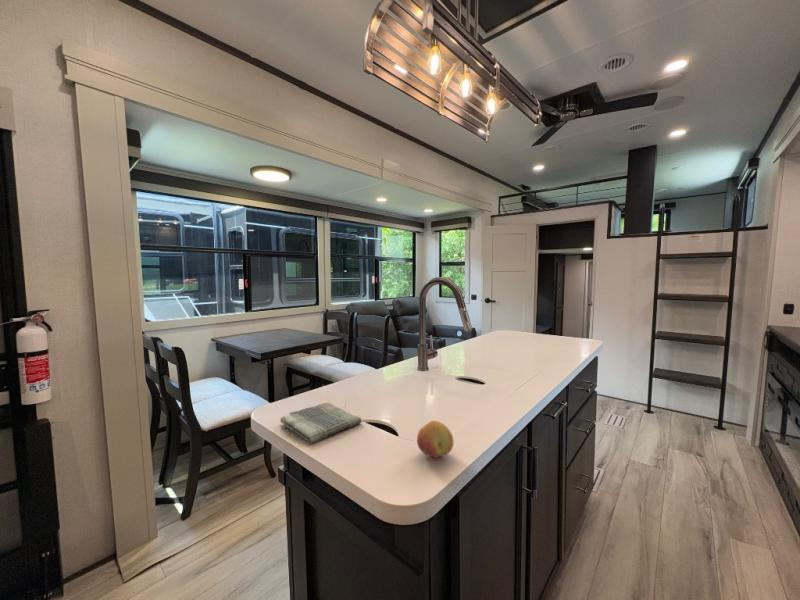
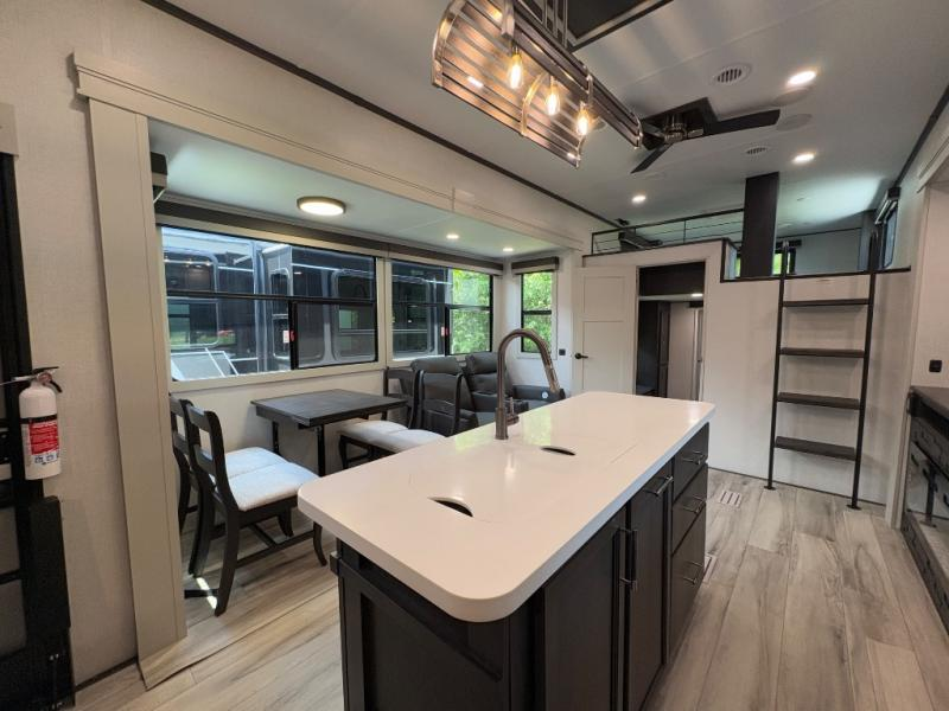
- dish towel [279,402,363,444]
- fruit [416,420,454,459]
